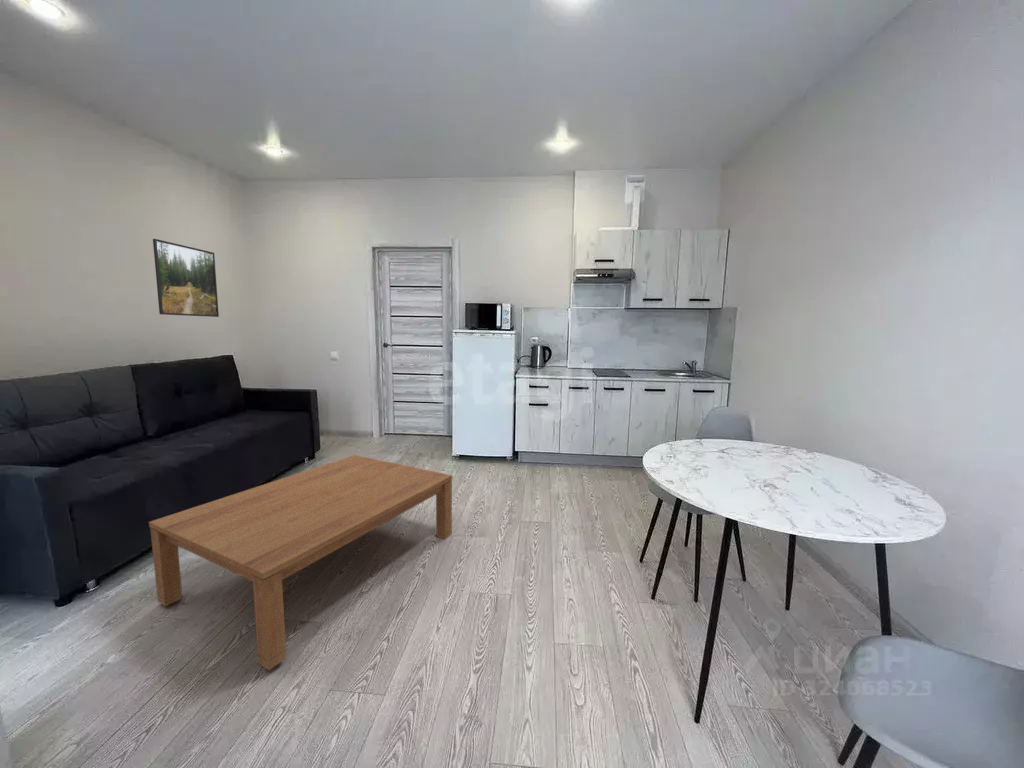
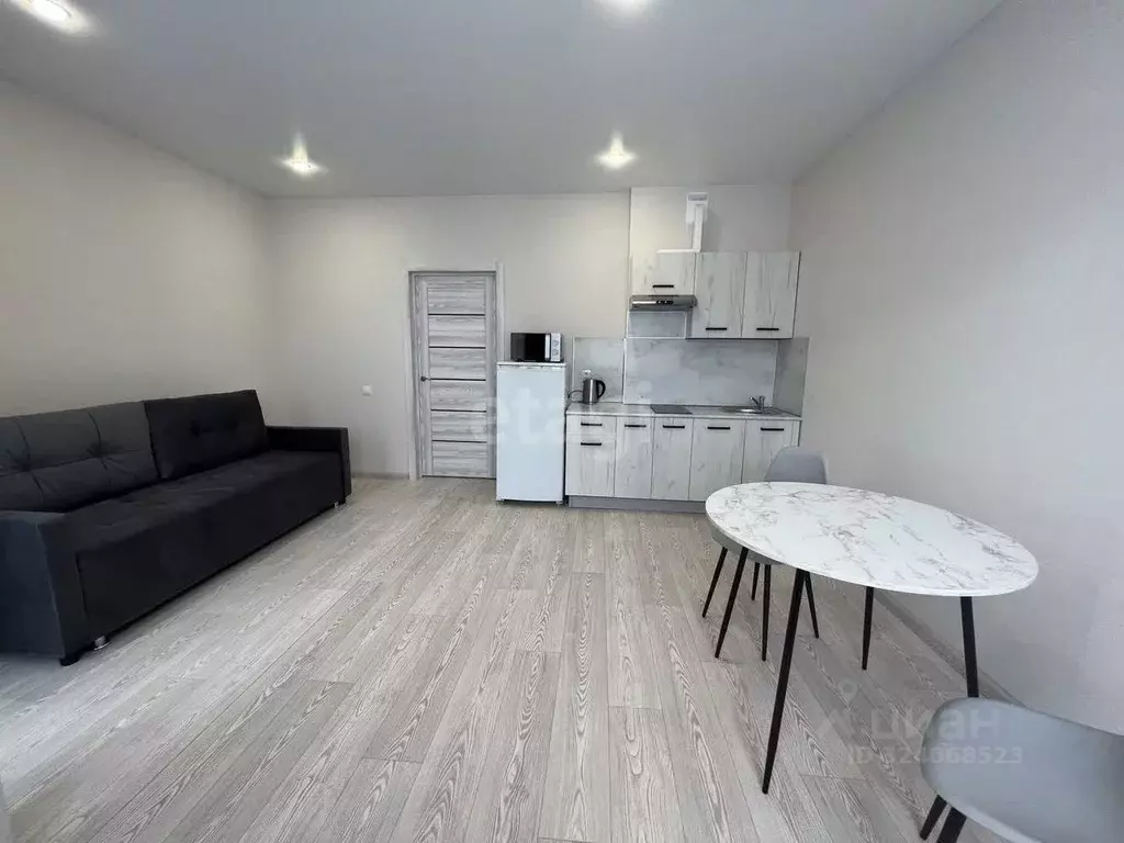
- coffee table [148,454,453,671]
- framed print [152,238,220,318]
